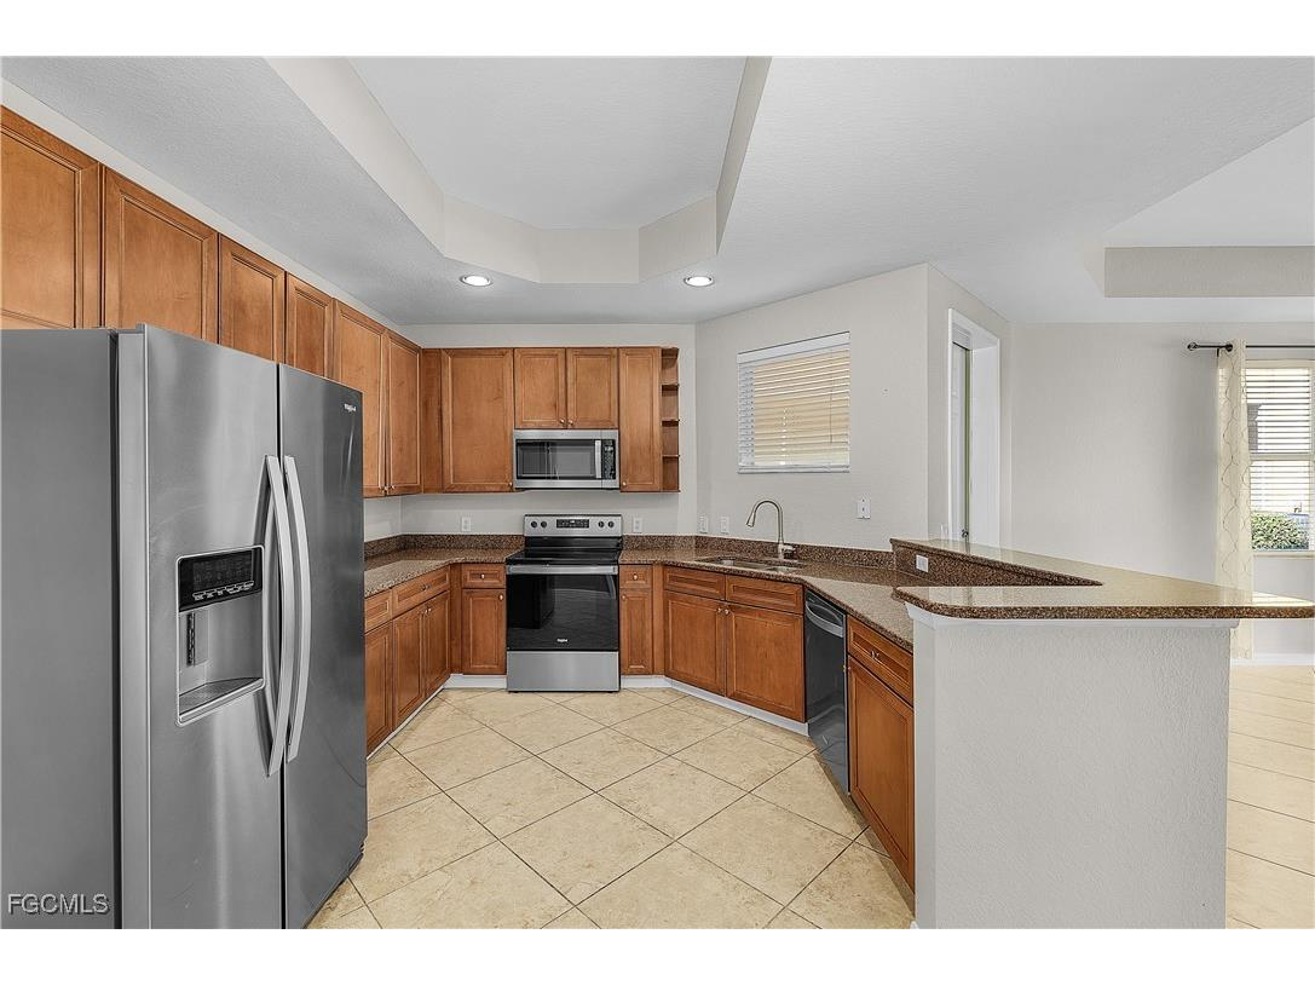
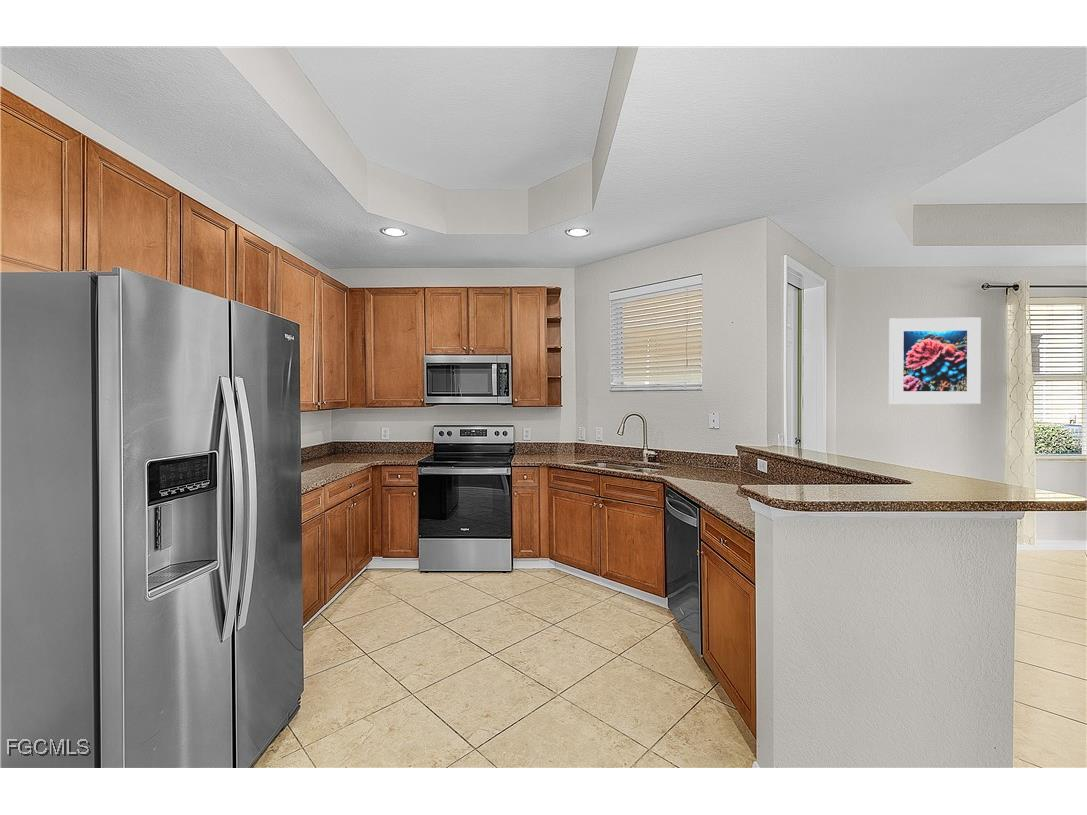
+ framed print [888,317,982,405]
